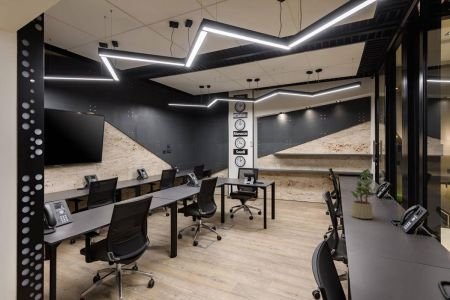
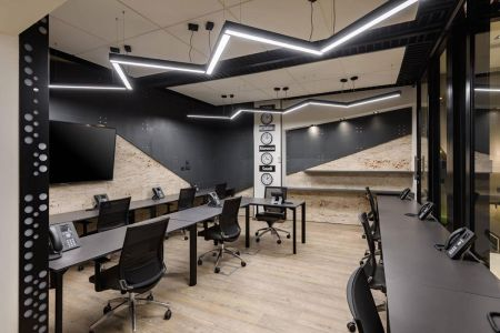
- potted plant [350,169,378,220]
